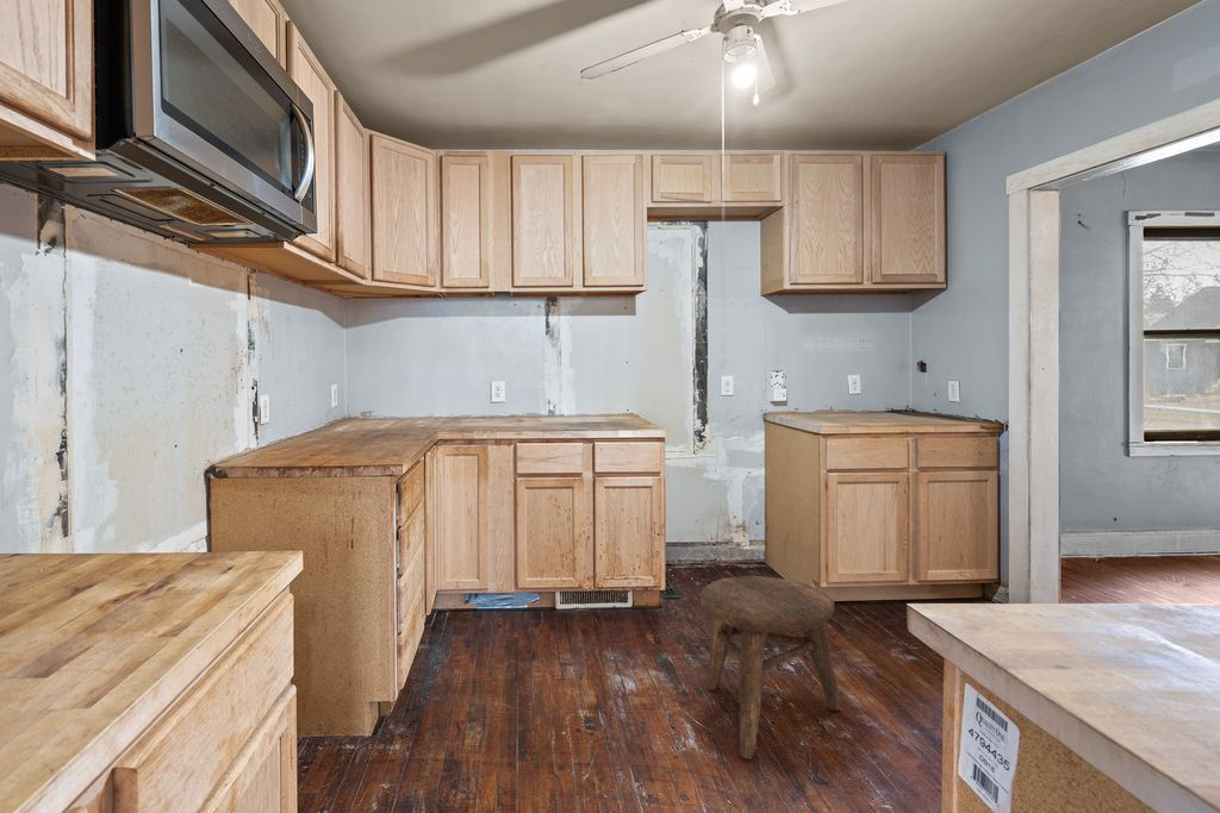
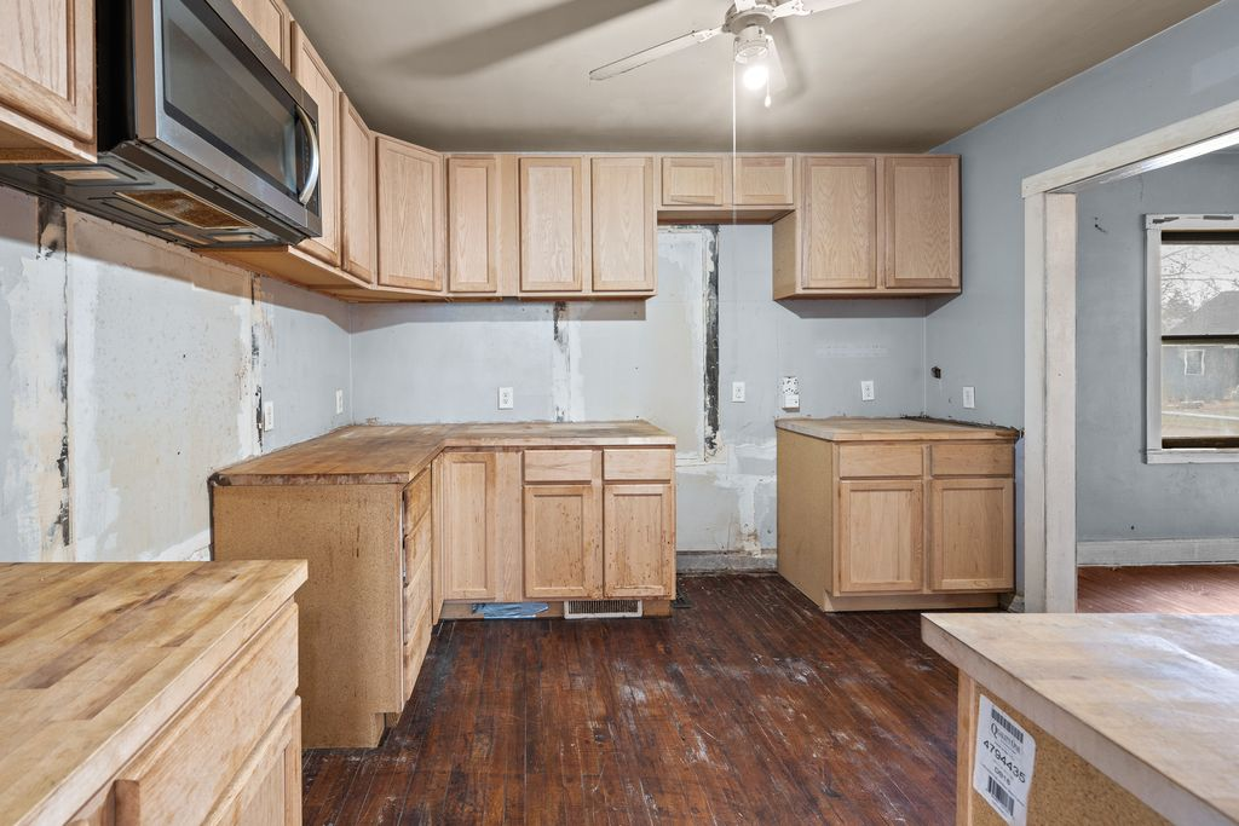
- stool [698,575,842,761]
